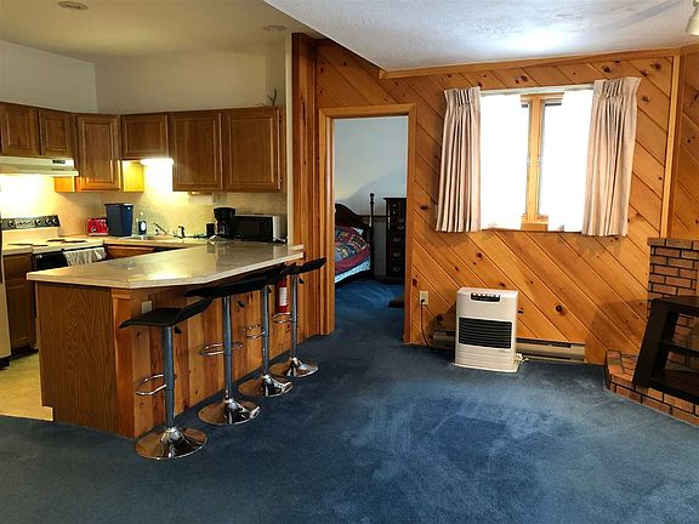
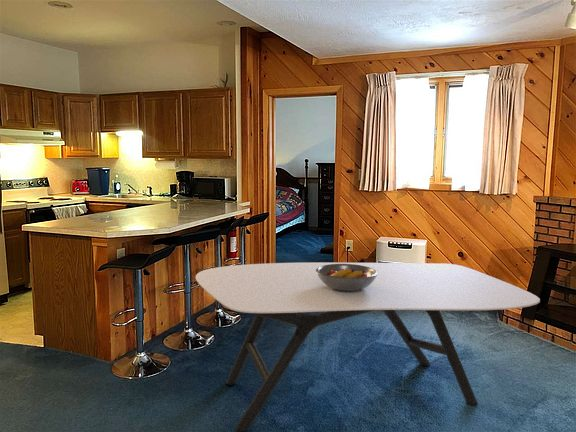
+ dining table [195,262,541,432]
+ fruit bowl [316,264,378,291]
